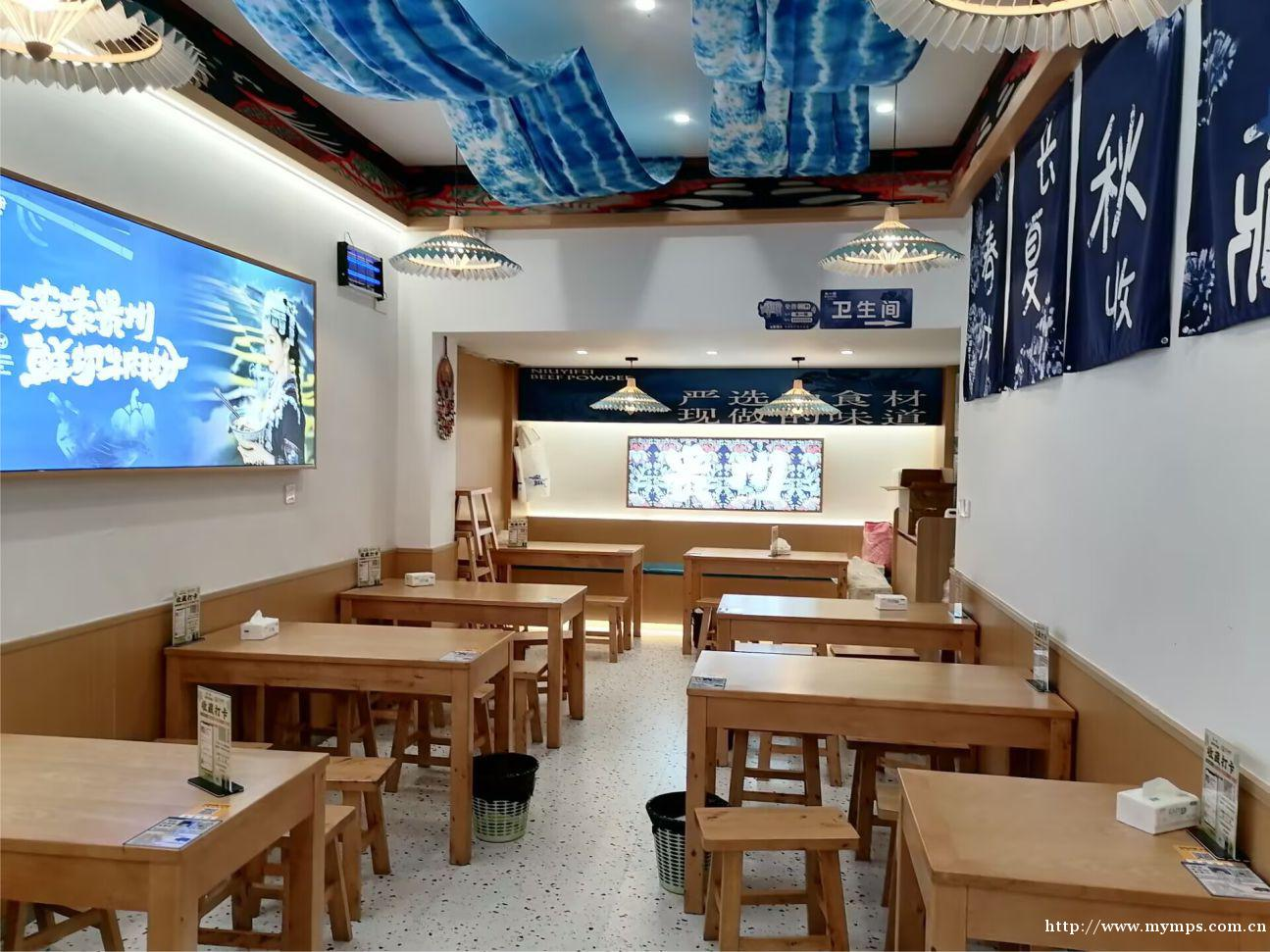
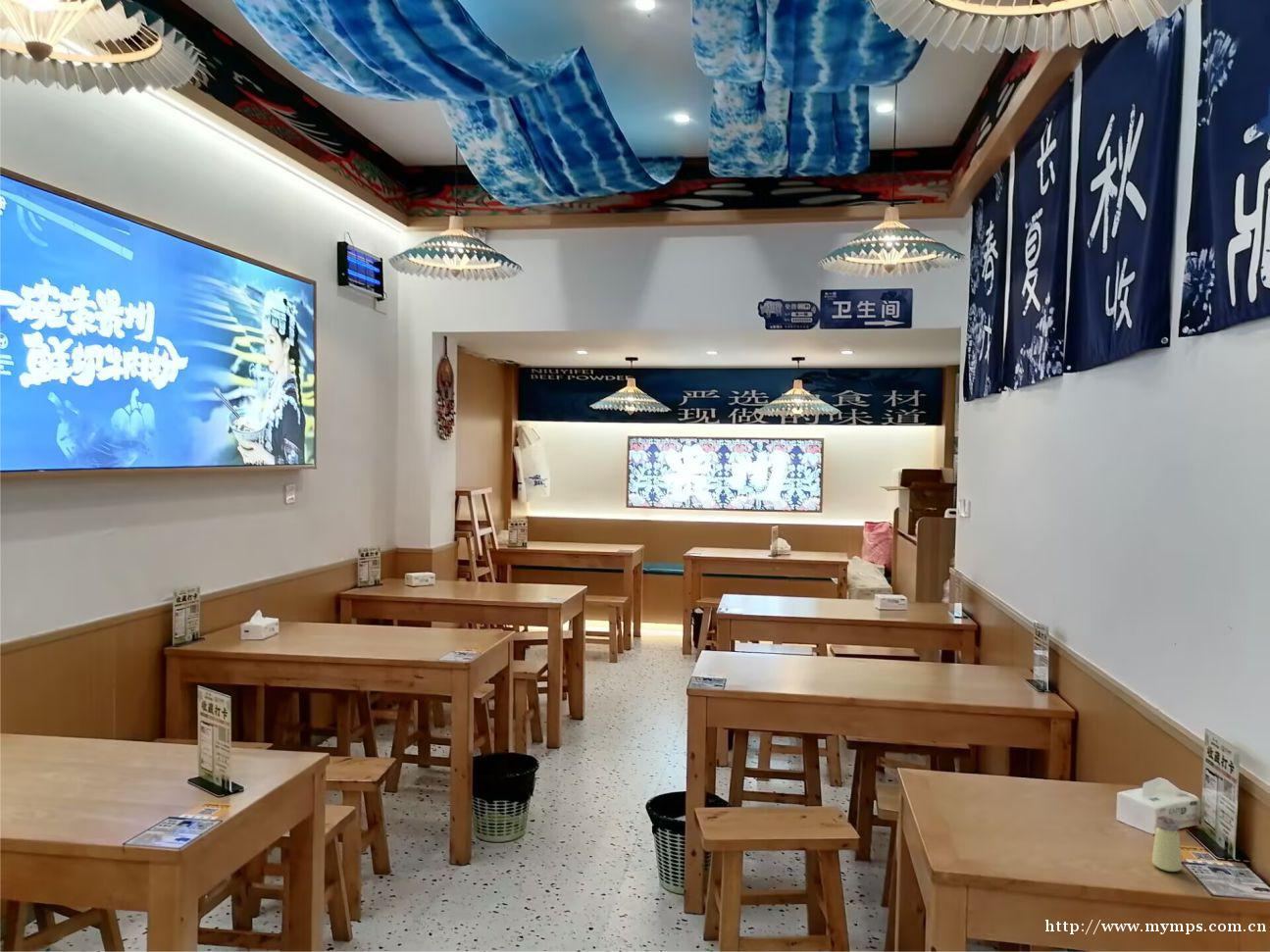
+ saltshaker [1151,815,1183,873]
